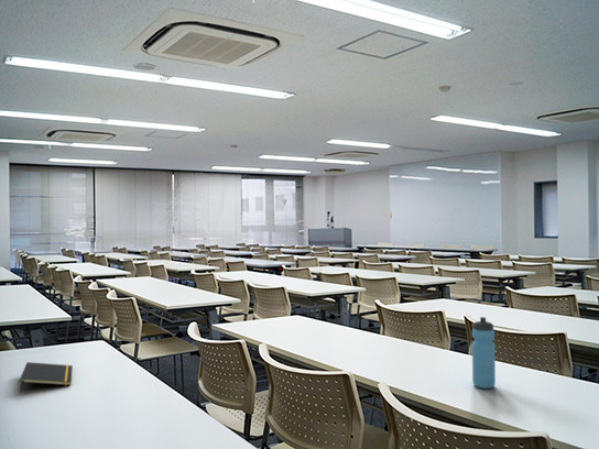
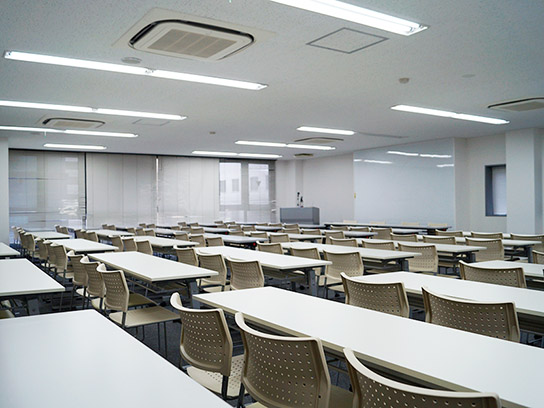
- notepad [19,361,74,393]
- water bottle [471,316,497,390]
